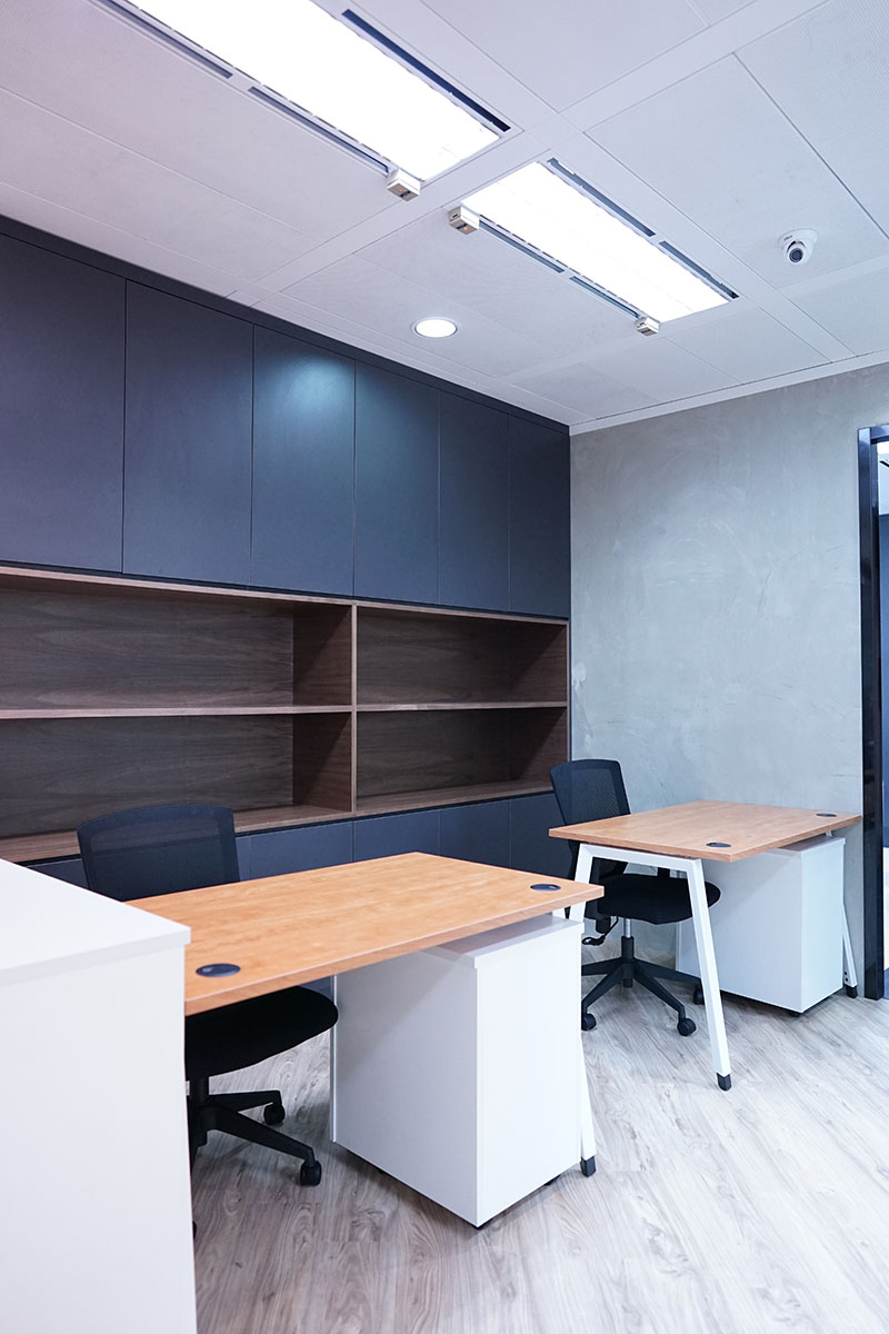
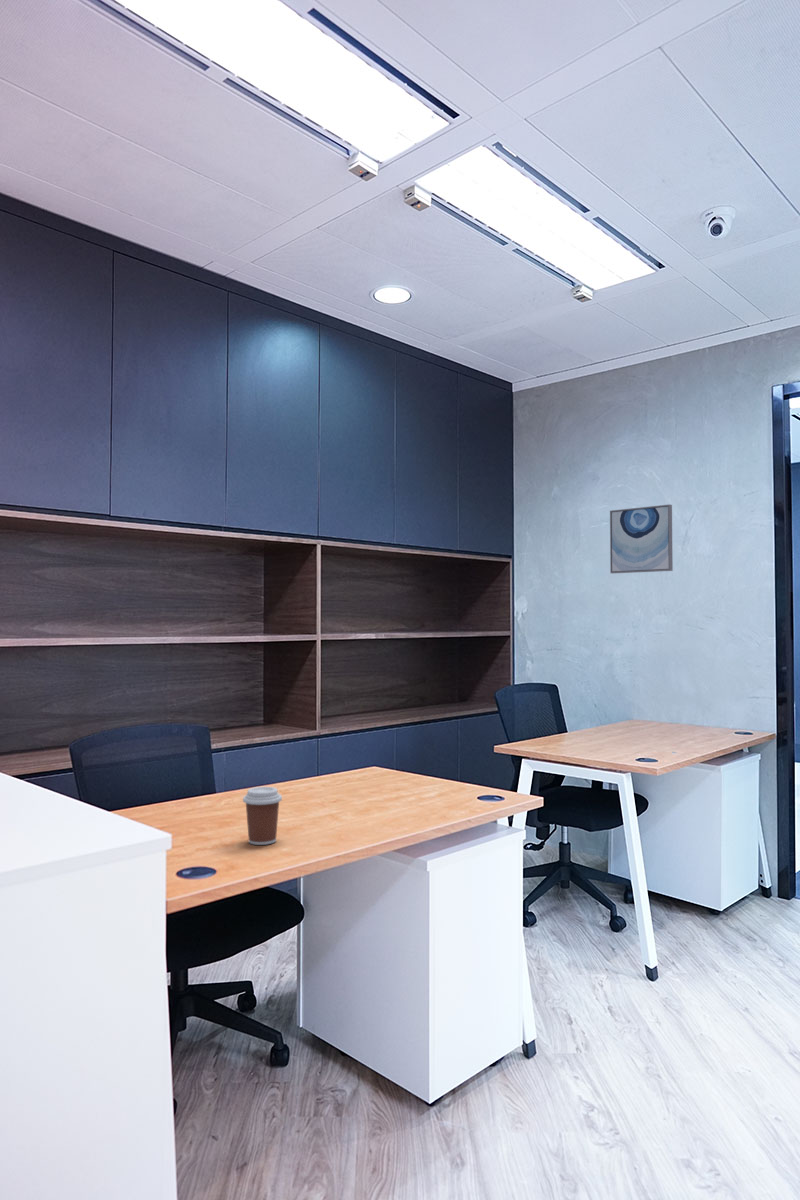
+ coffee cup [242,786,283,846]
+ wall art [609,503,674,575]
